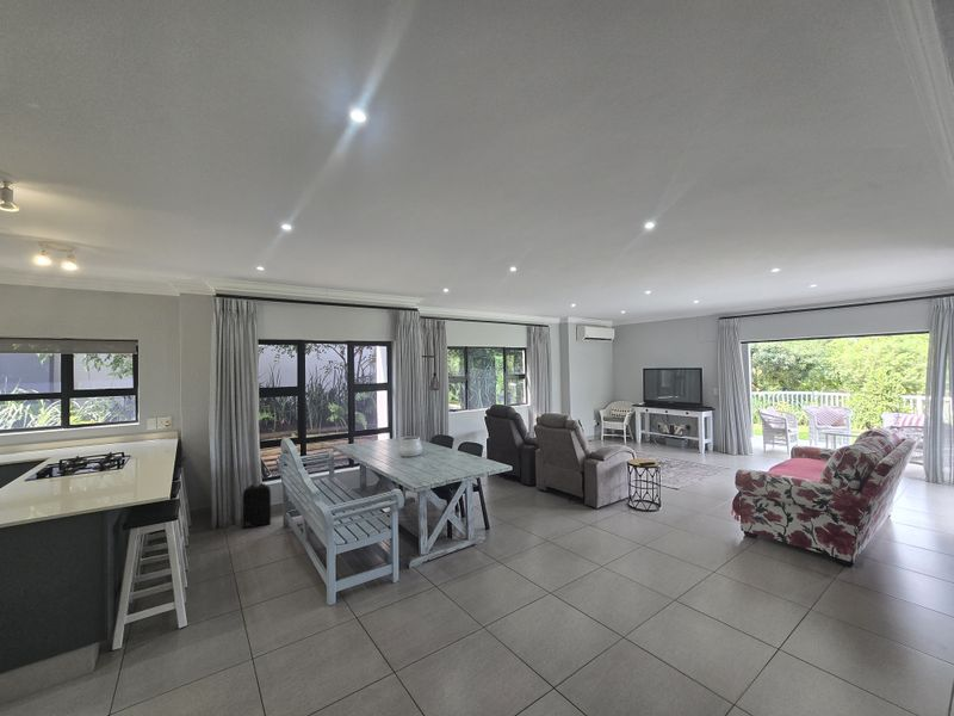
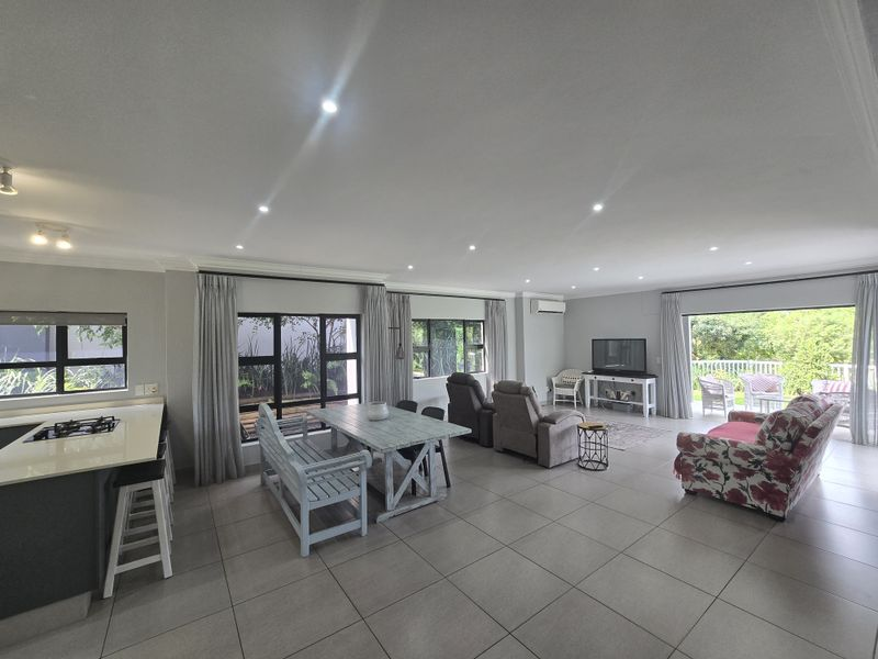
- backpack [241,481,272,530]
